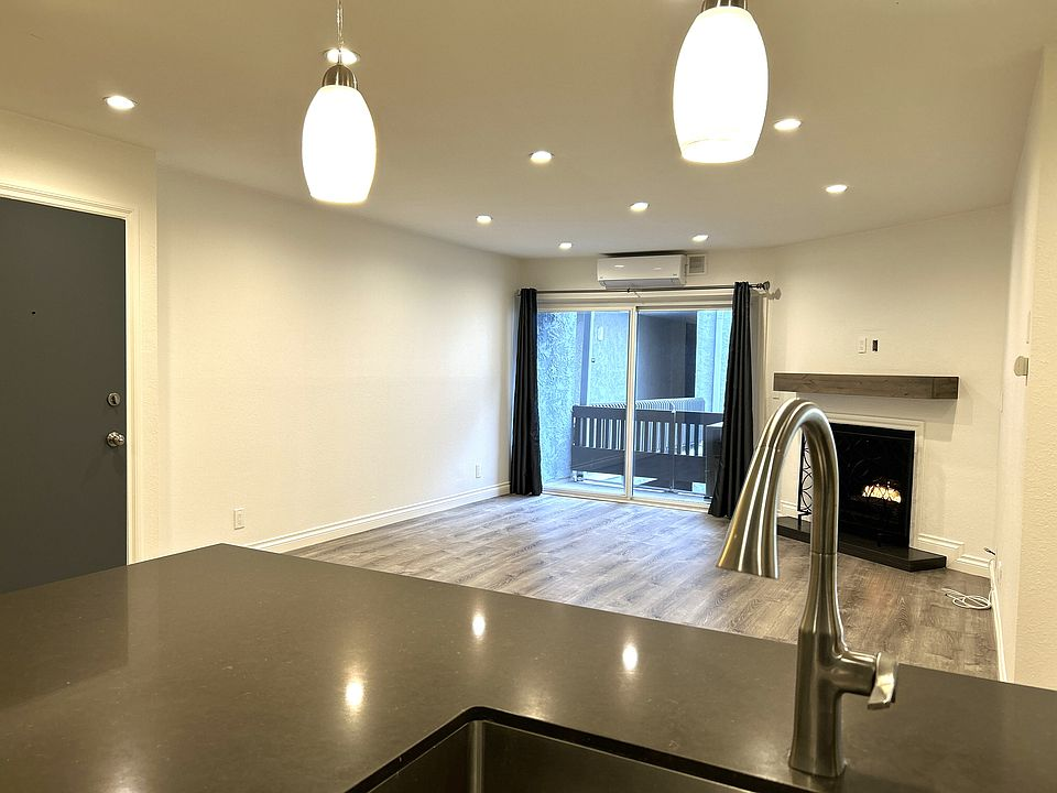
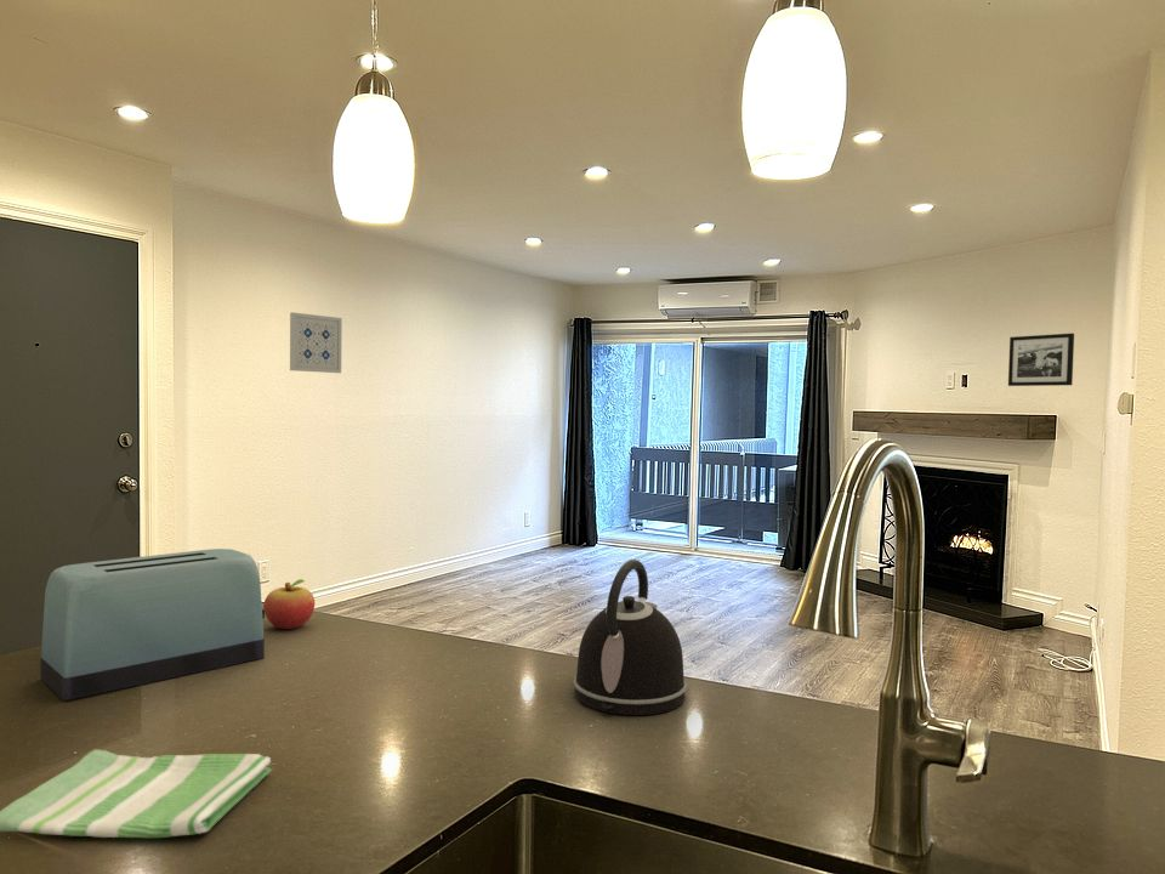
+ picture frame [1007,333,1075,387]
+ wall art [289,311,343,374]
+ dish towel [0,748,273,839]
+ kettle [572,558,688,716]
+ fruit [262,578,316,630]
+ toaster [39,547,266,702]
